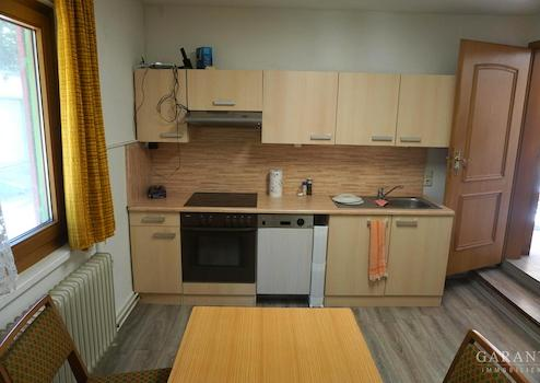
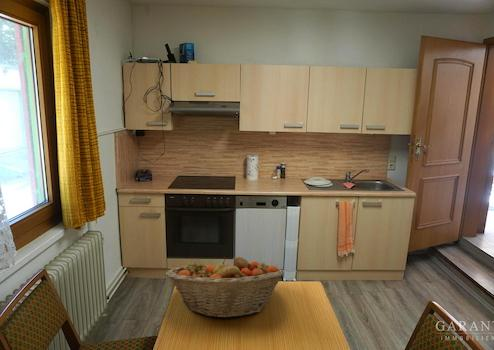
+ fruit basket [165,256,285,319]
